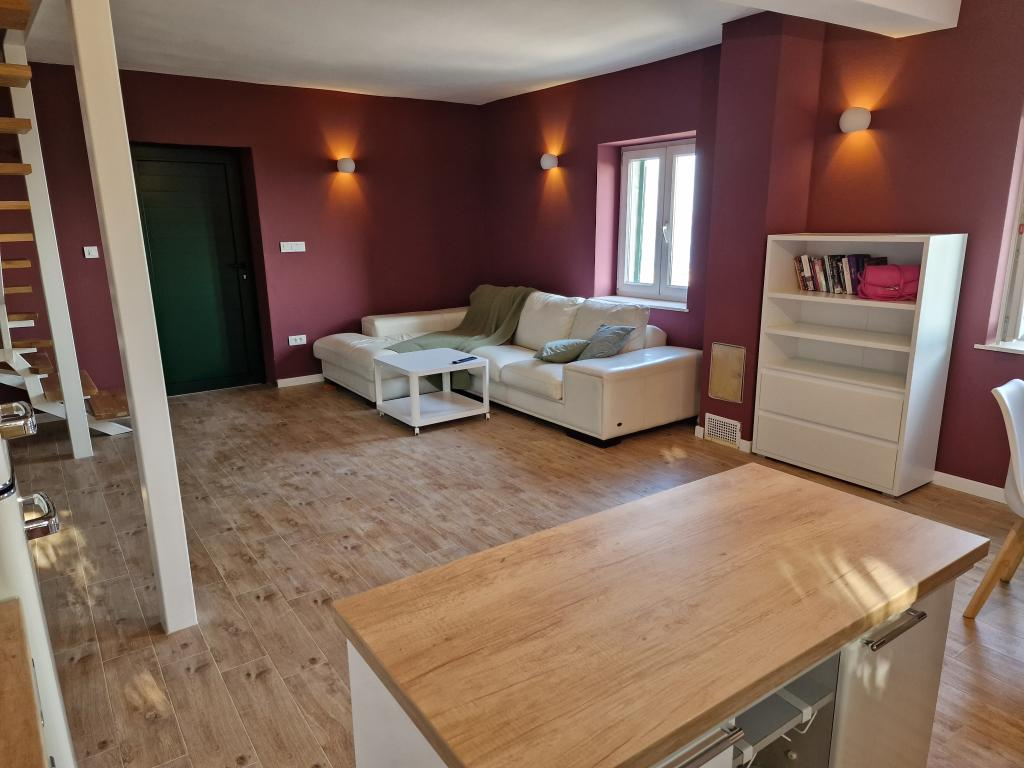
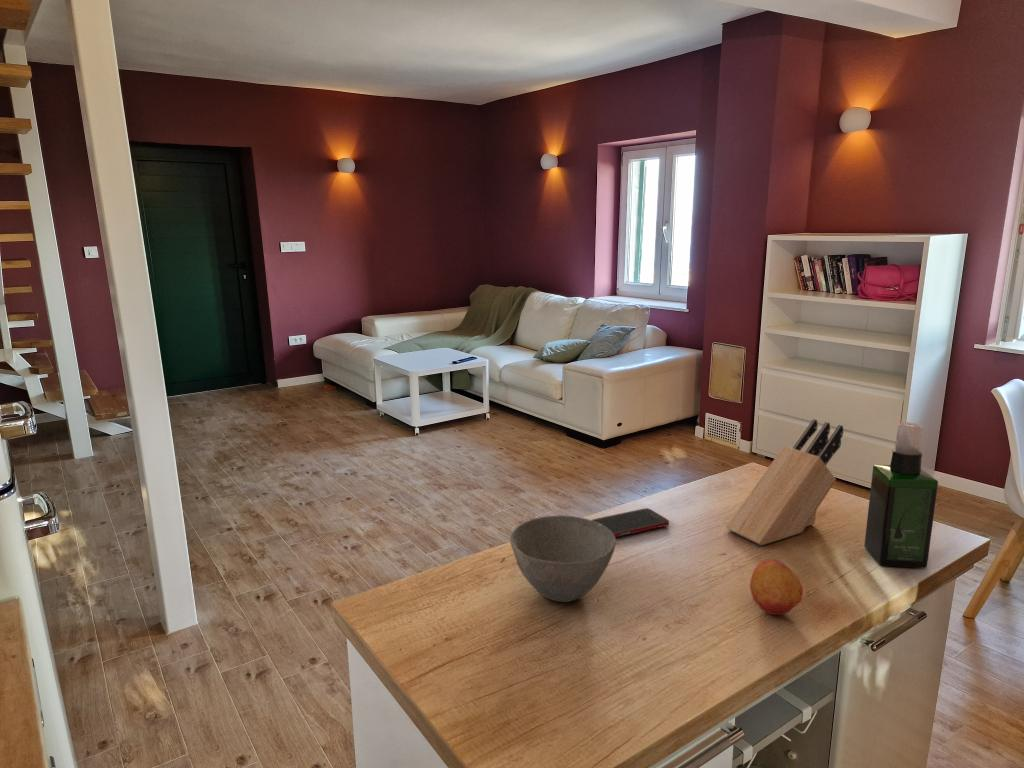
+ spray bottle [863,421,939,569]
+ knife block [725,418,844,547]
+ fruit [749,559,804,616]
+ cell phone [591,507,670,538]
+ bowl [509,515,617,603]
